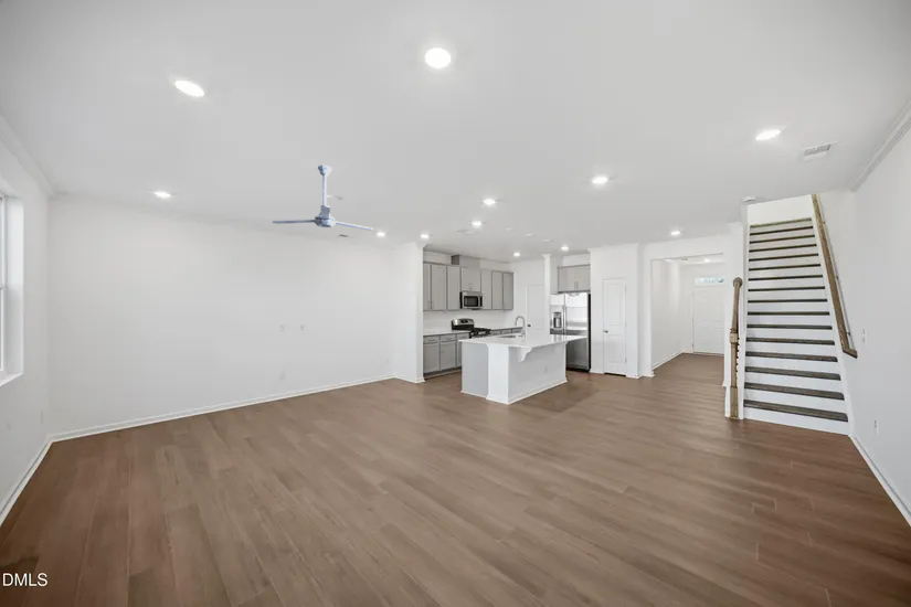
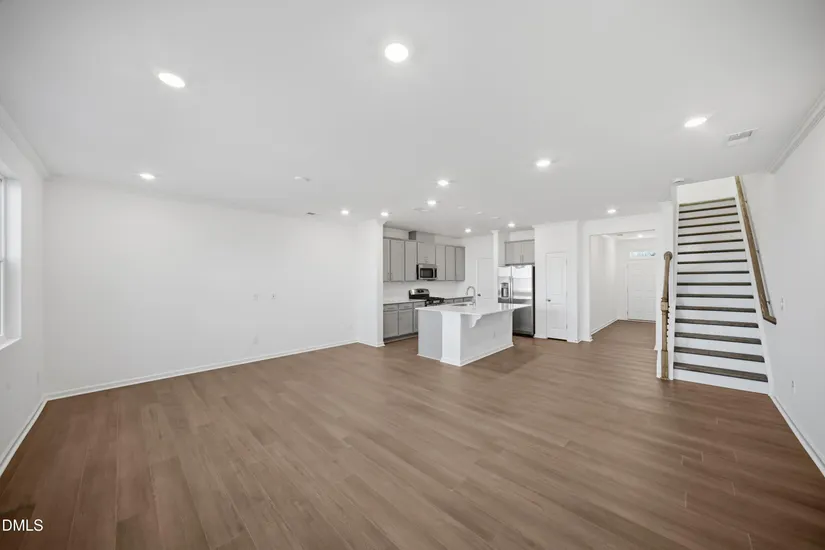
- ceiling fan [272,164,374,231]
